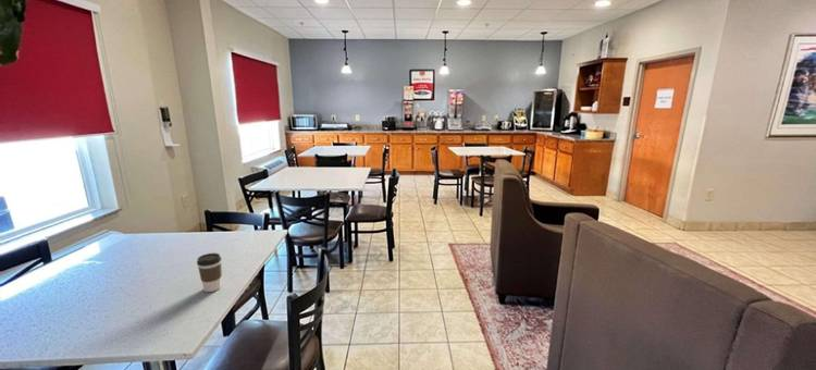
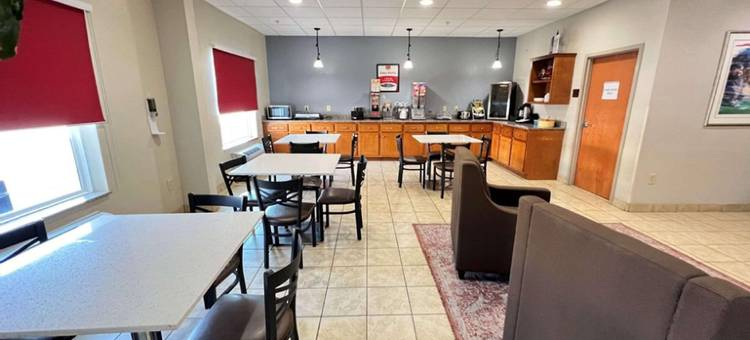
- coffee cup [196,252,223,293]
